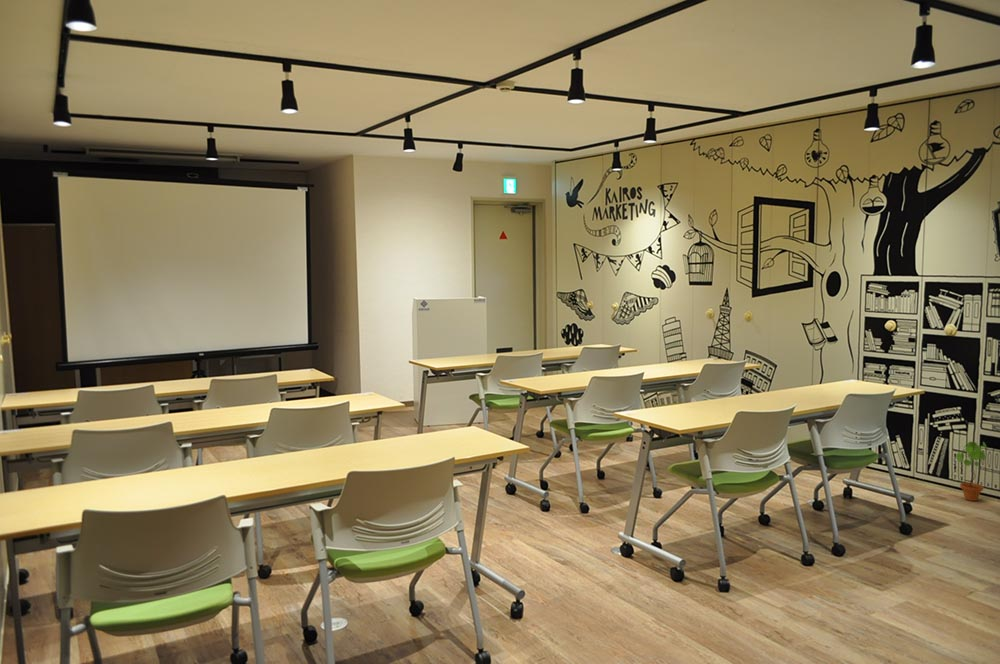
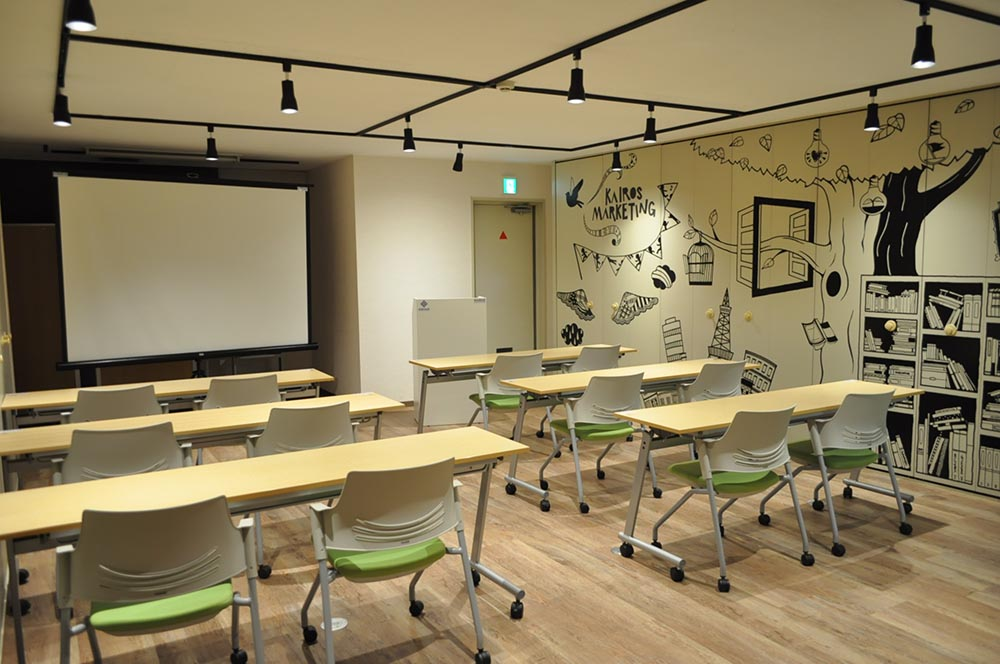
- potted plant [955,441,989,502]
